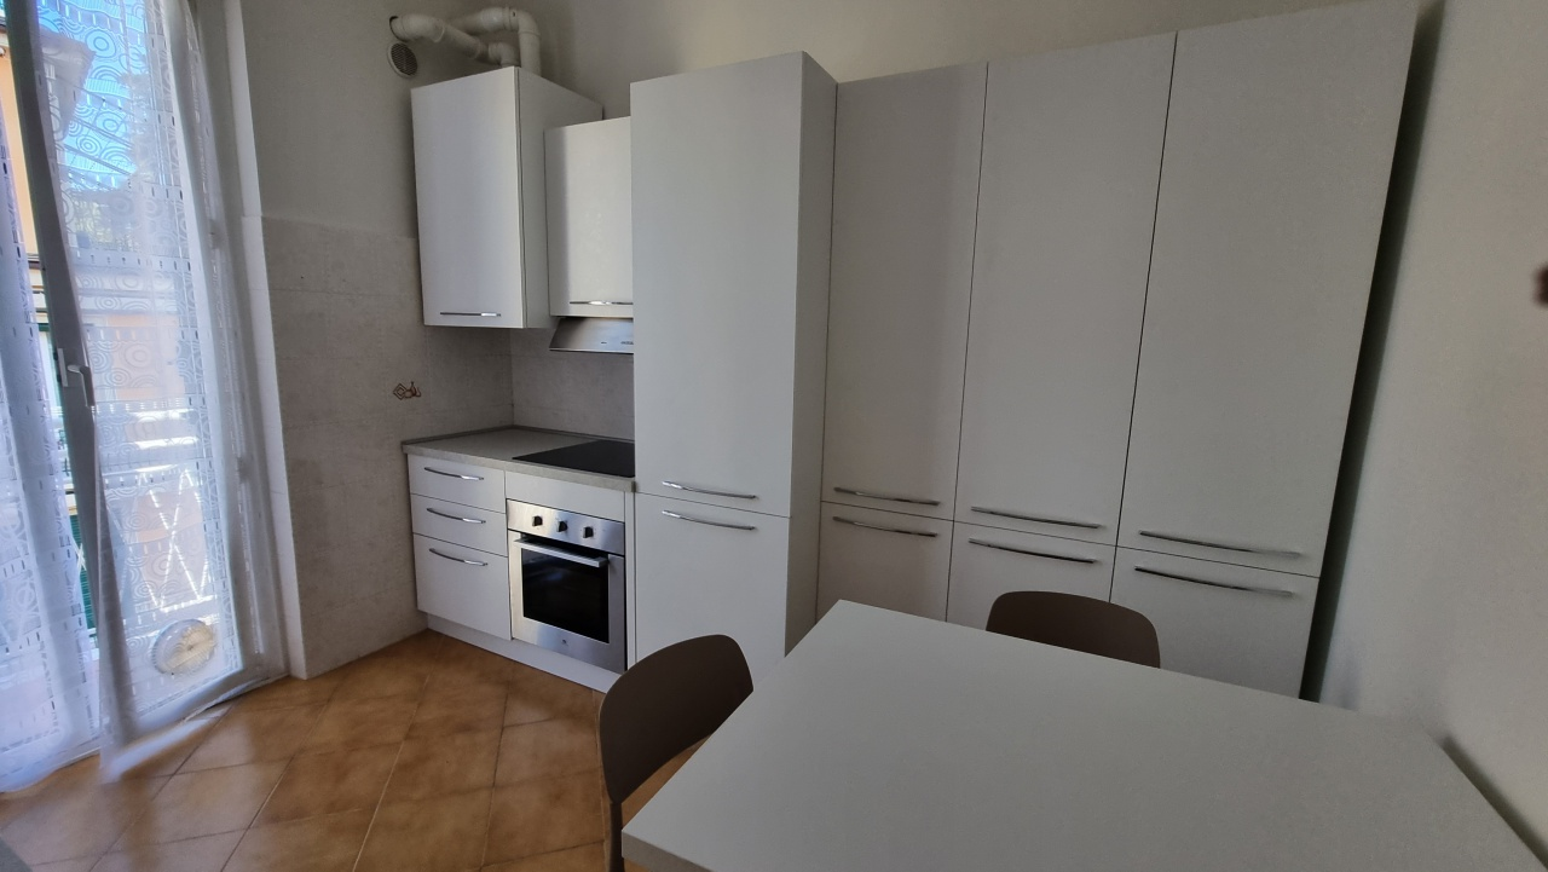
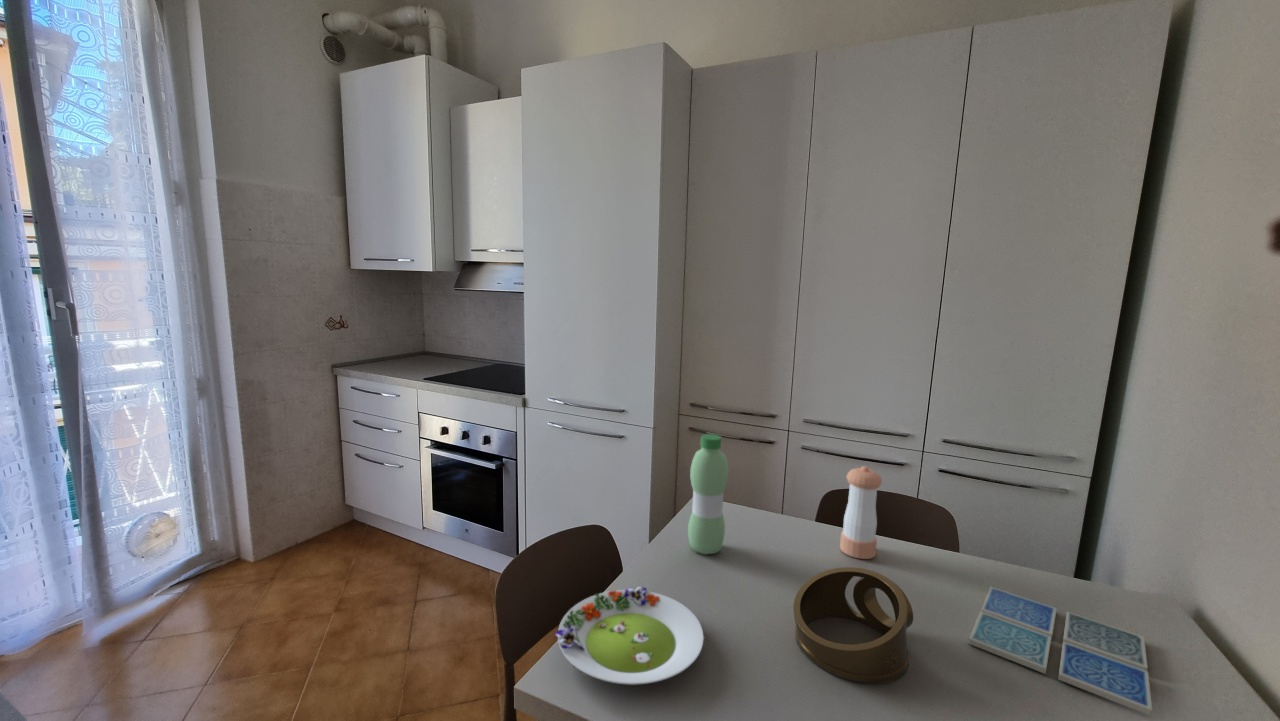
+ water bottle [687,433,729,556]
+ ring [792,566,914,684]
+ salad plate [554,585,705,686]
+ drink coaster [967,586,1154,717]
+ pepper shaker [839,465,883,560]
